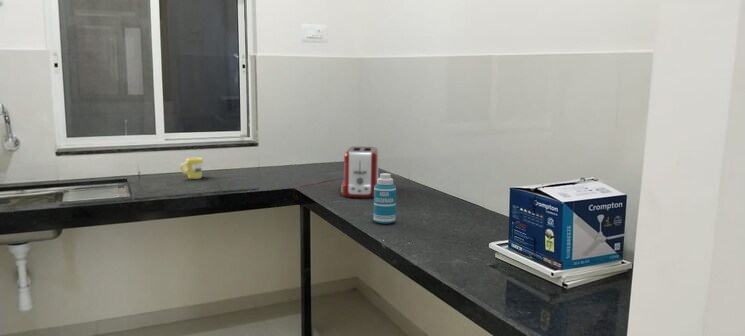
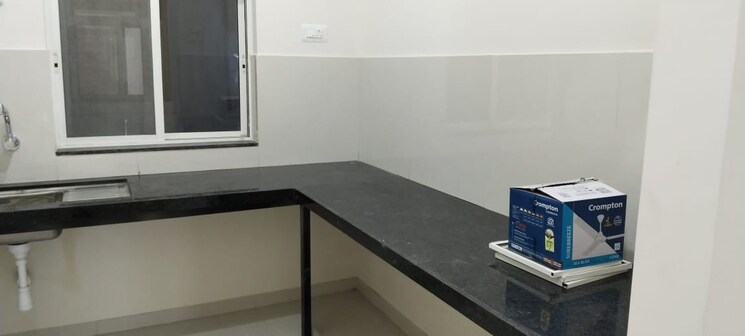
- mug [179,157,204,180]
- bottle [373,172,397,225]
- toaster [340,146,380,198]
